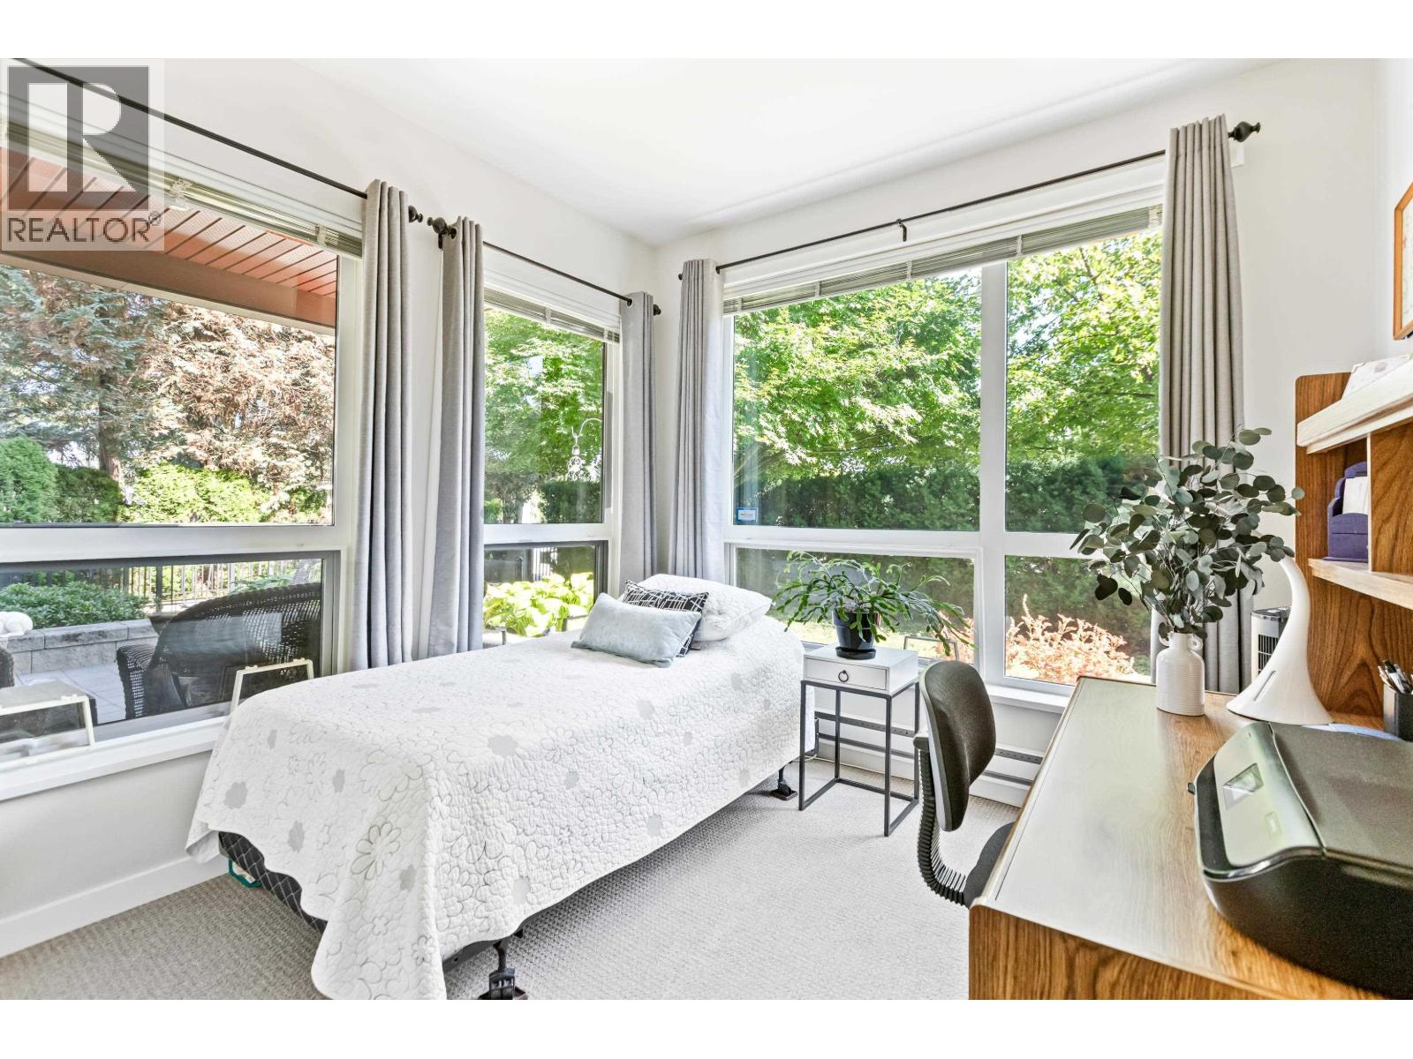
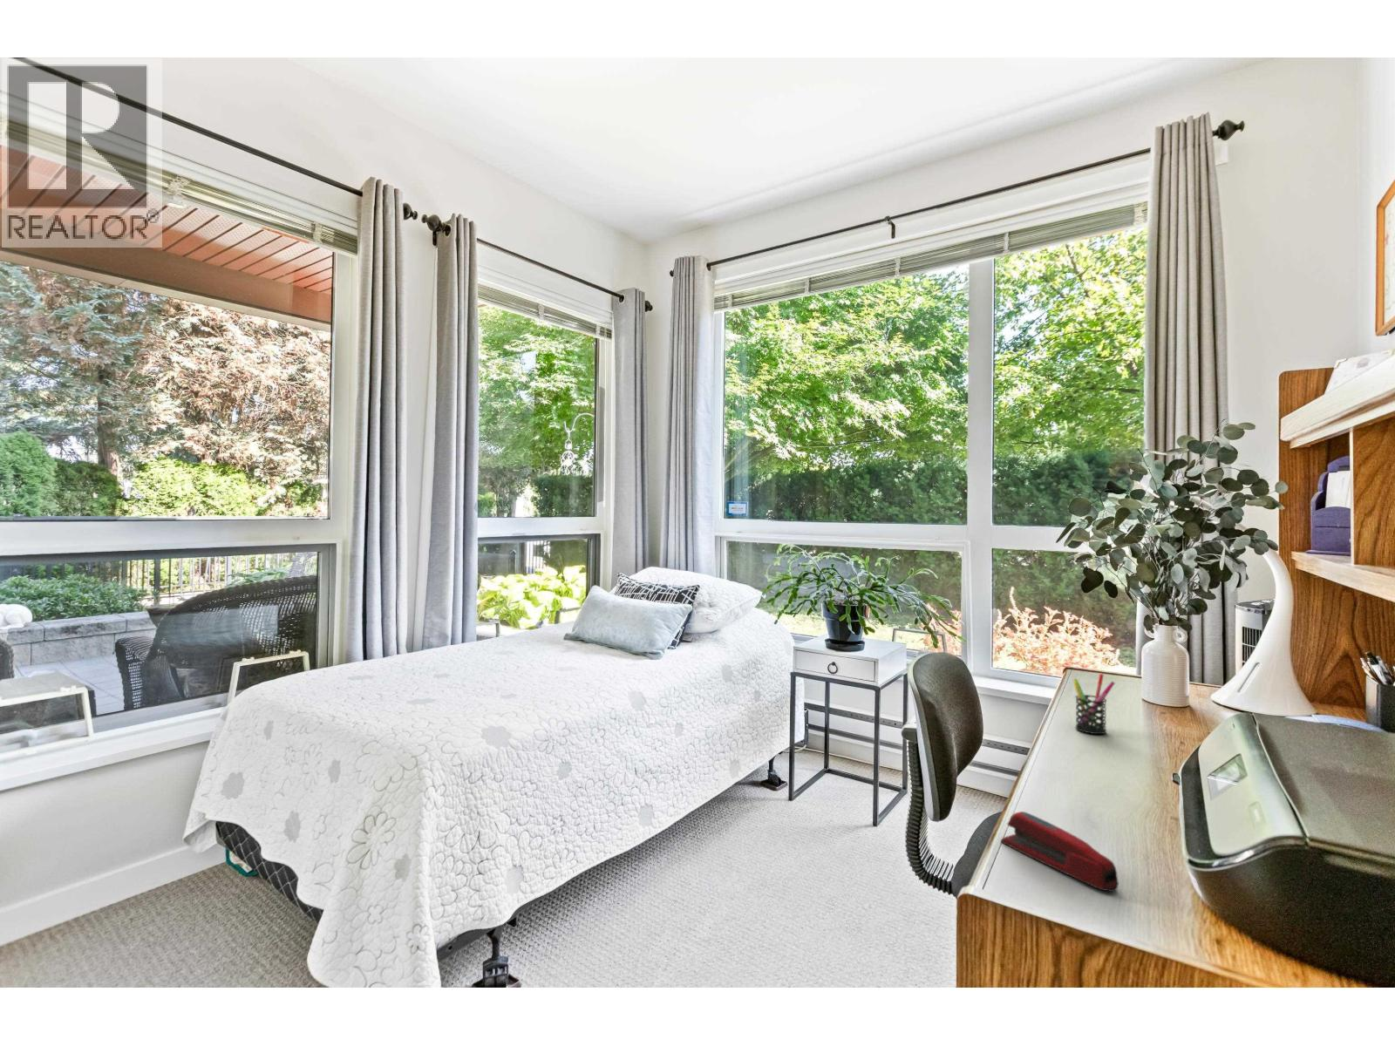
+ stapler [1000,811,1119,892]
+ pen holder [1072,672,1116,735]
